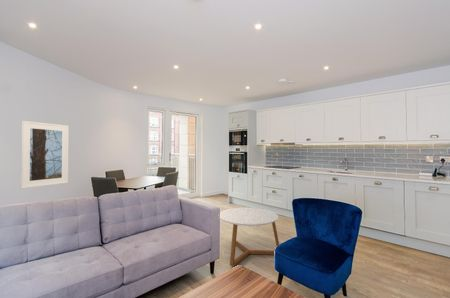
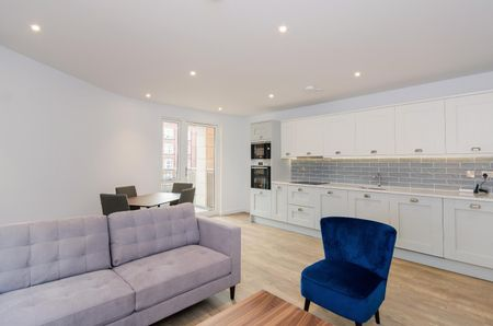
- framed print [20,120,69,190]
- coffee table [219,207,280,267]
